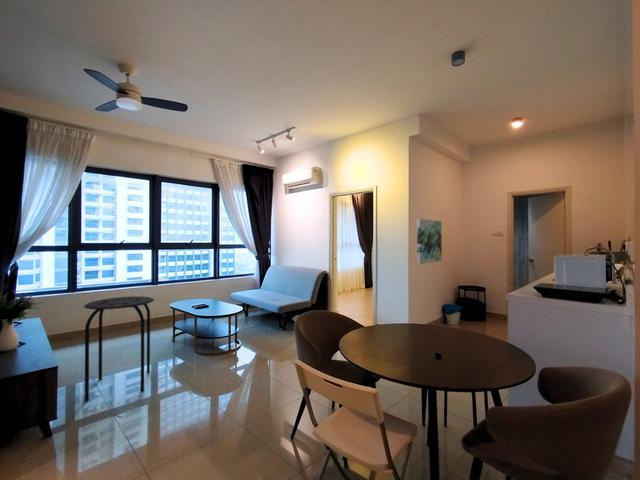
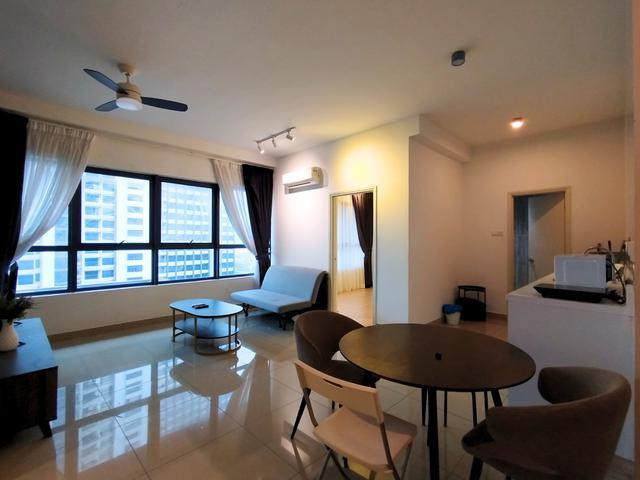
- stool [83,295,155,402]
- wall art [416,218,443,265]
